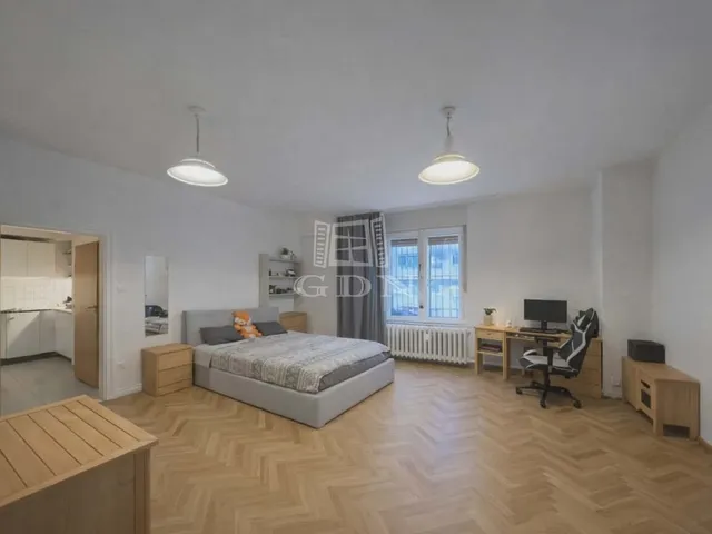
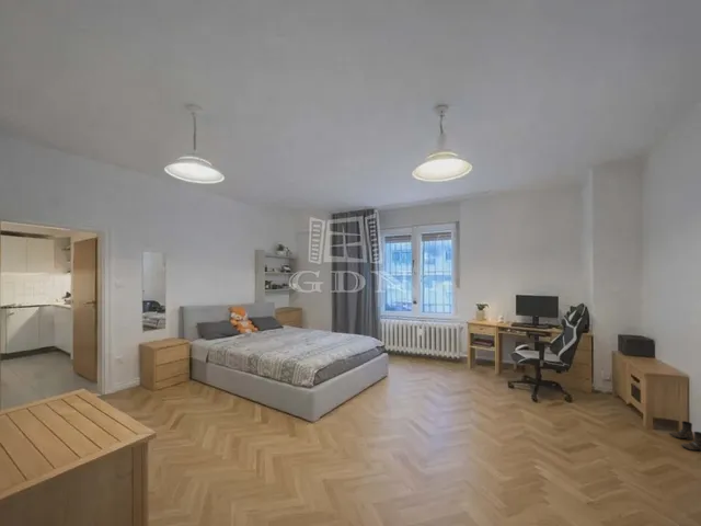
+ boots [668,420,701,453]
